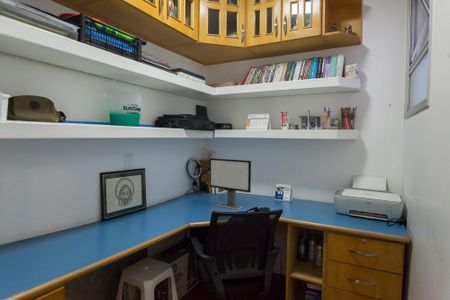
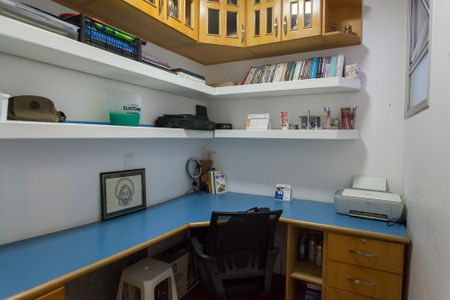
- computer monitor [209,157,252,210]
